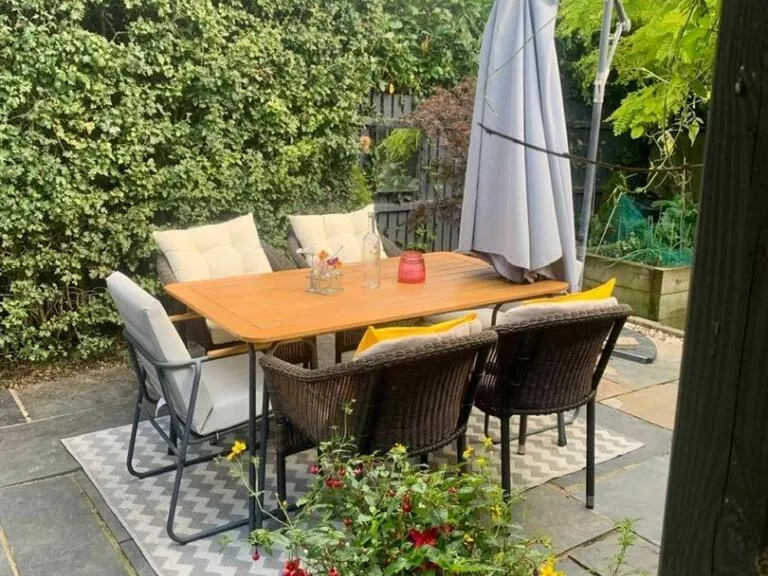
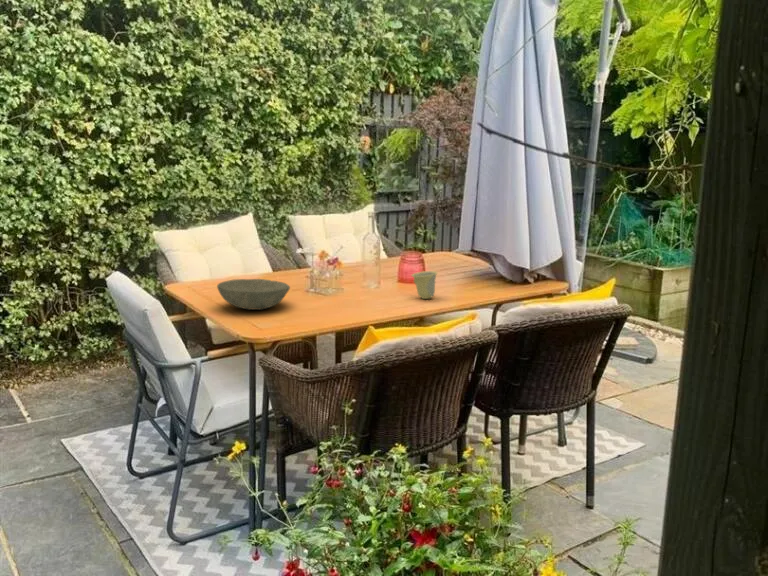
+ cup [410,270,438,300]
+ bowl [216,278,291,311]
